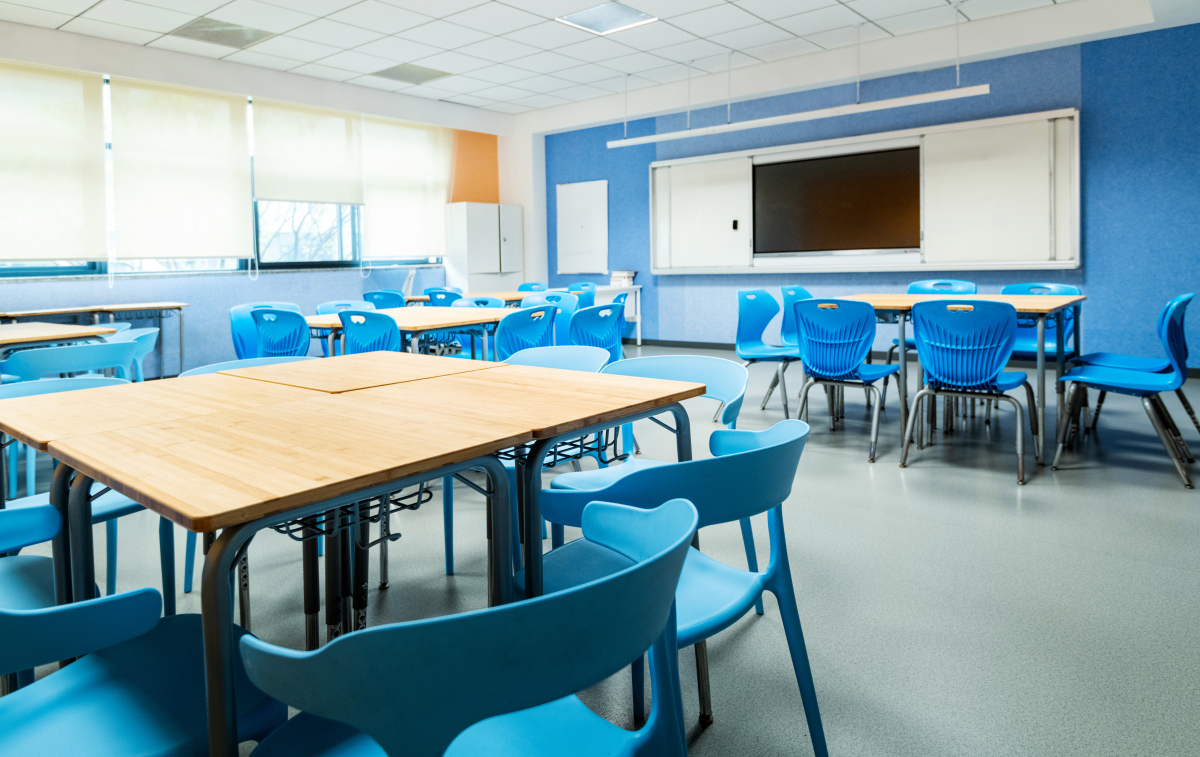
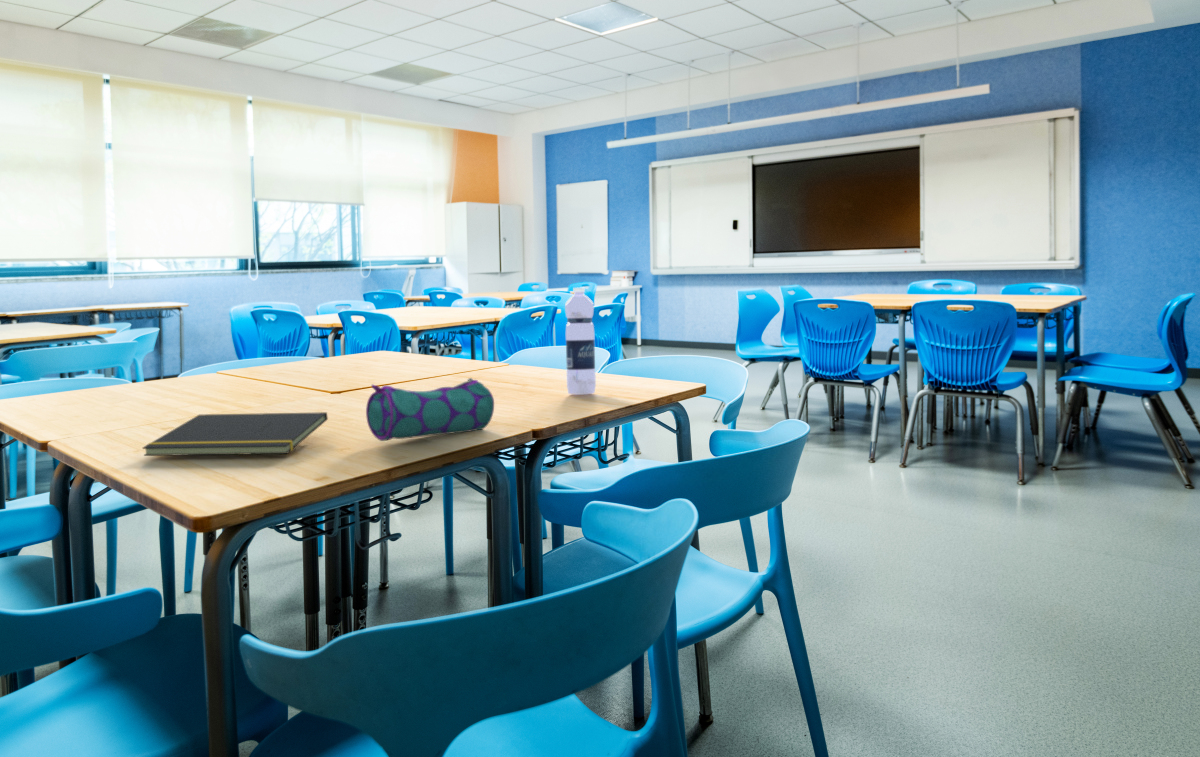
+ notepad [141,411,329,457]
+ water bottle [564,287,597,395]
+ pencil case [365,377,495,442]
